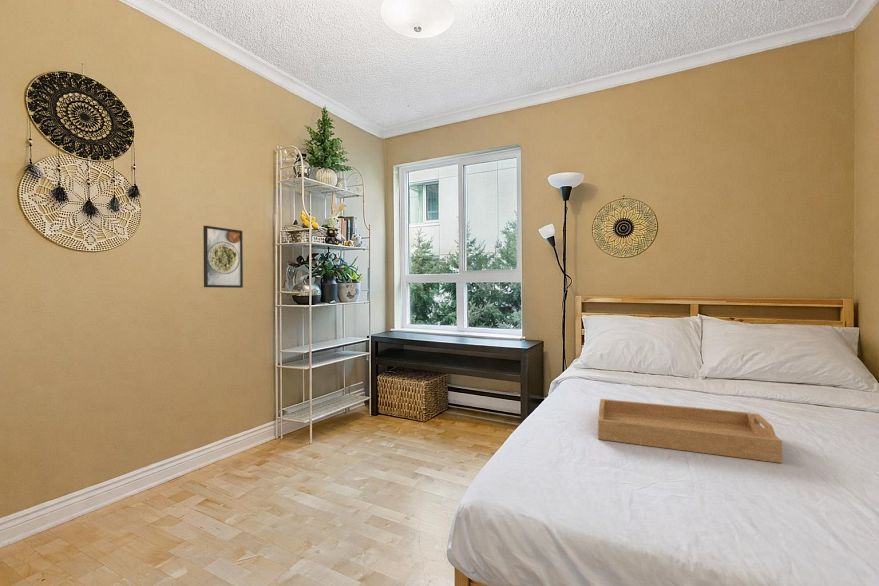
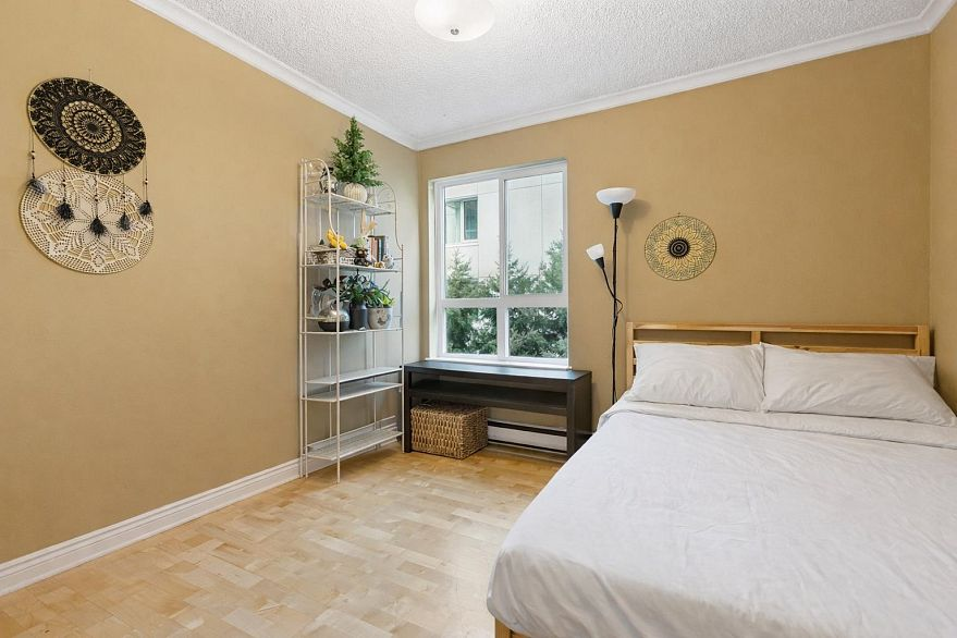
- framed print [202,225,244,289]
- serving tray [597,398,783,464]
